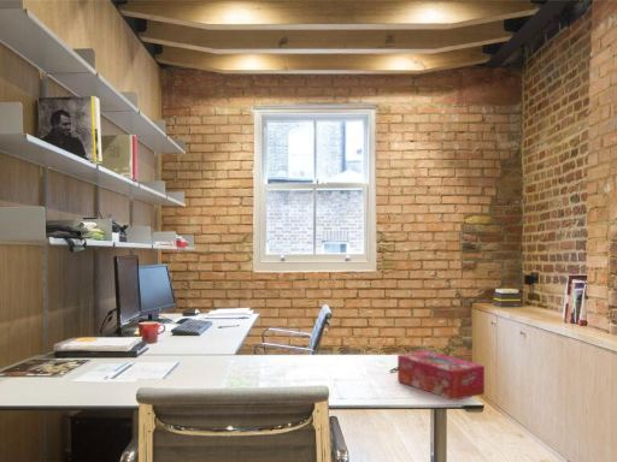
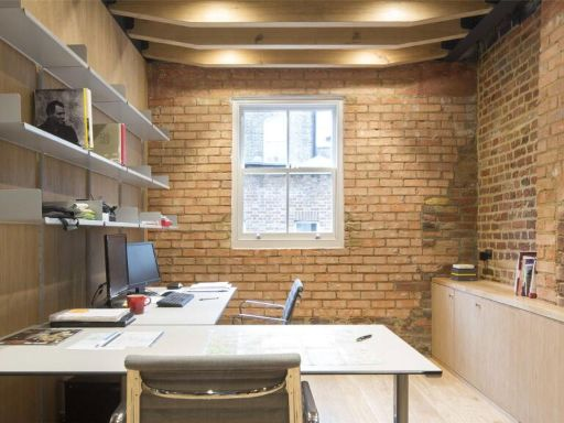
- tissue box [396,350,486,402]
